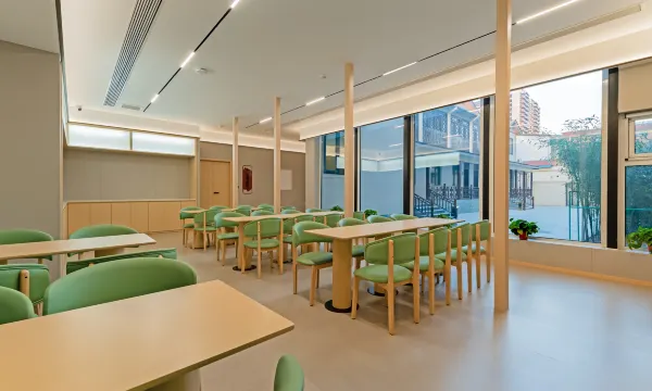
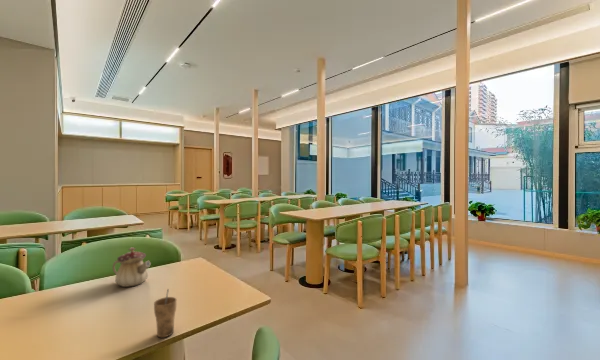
+ cup [153,288,177,338]
+ teapot [111,246,152,288]
